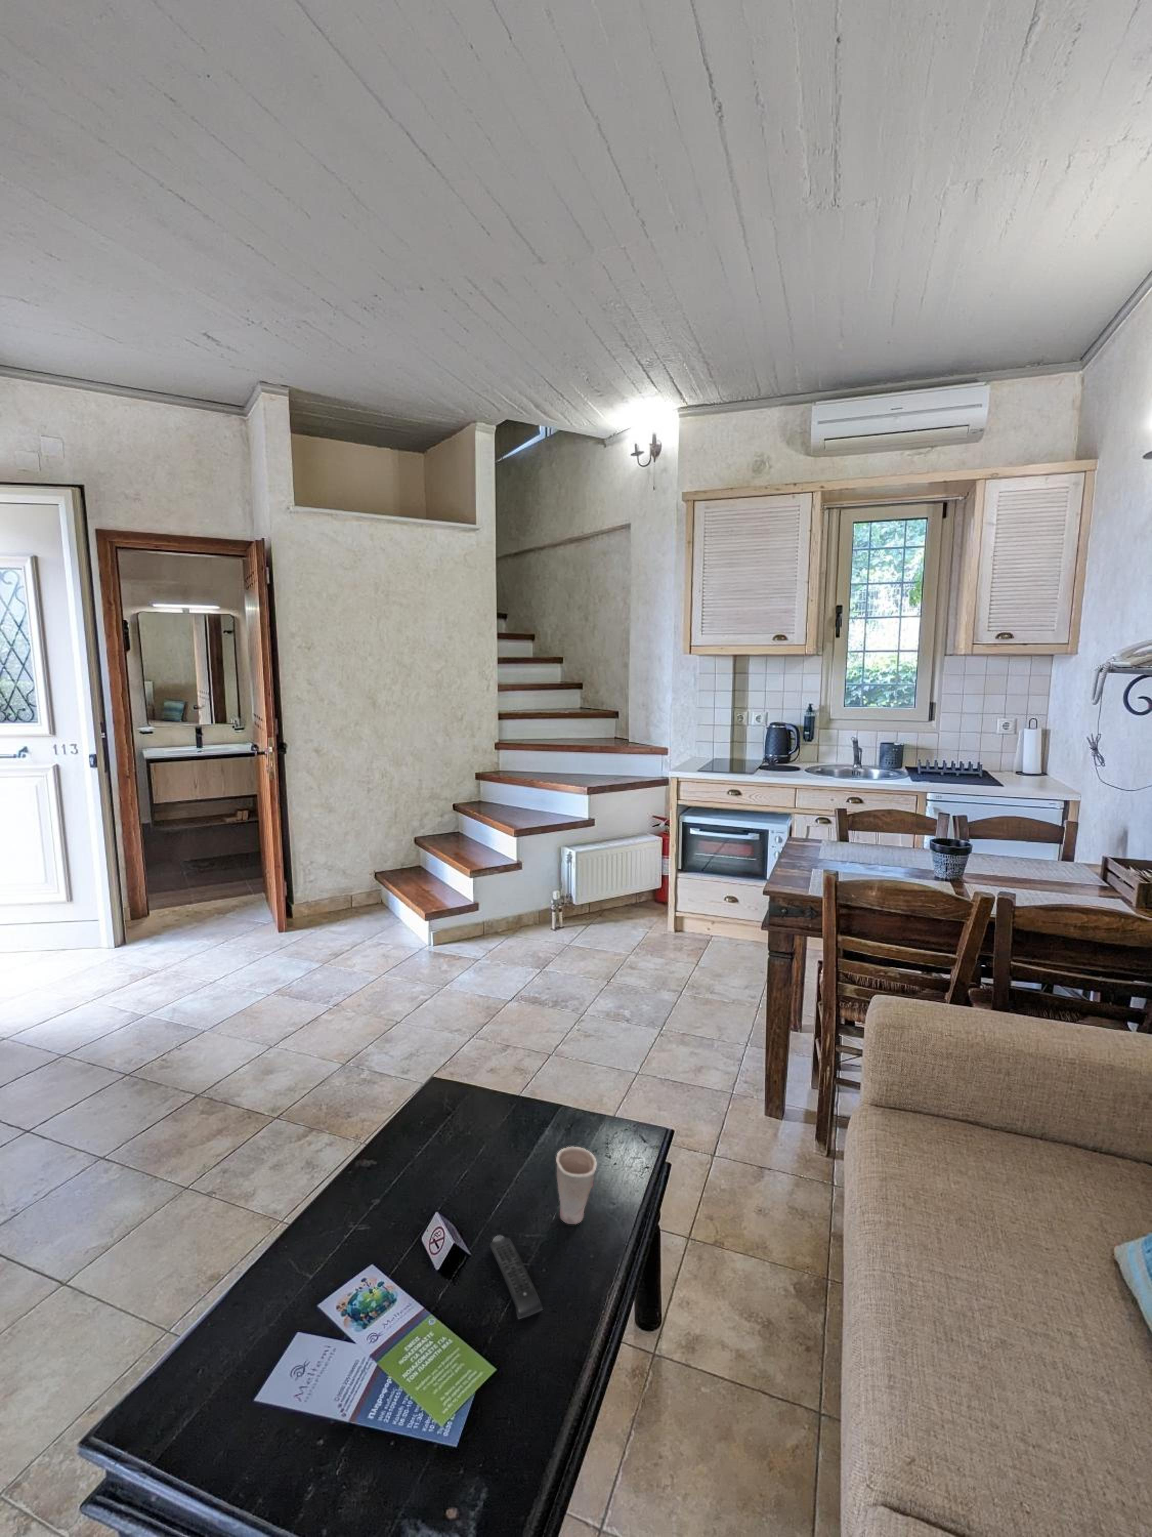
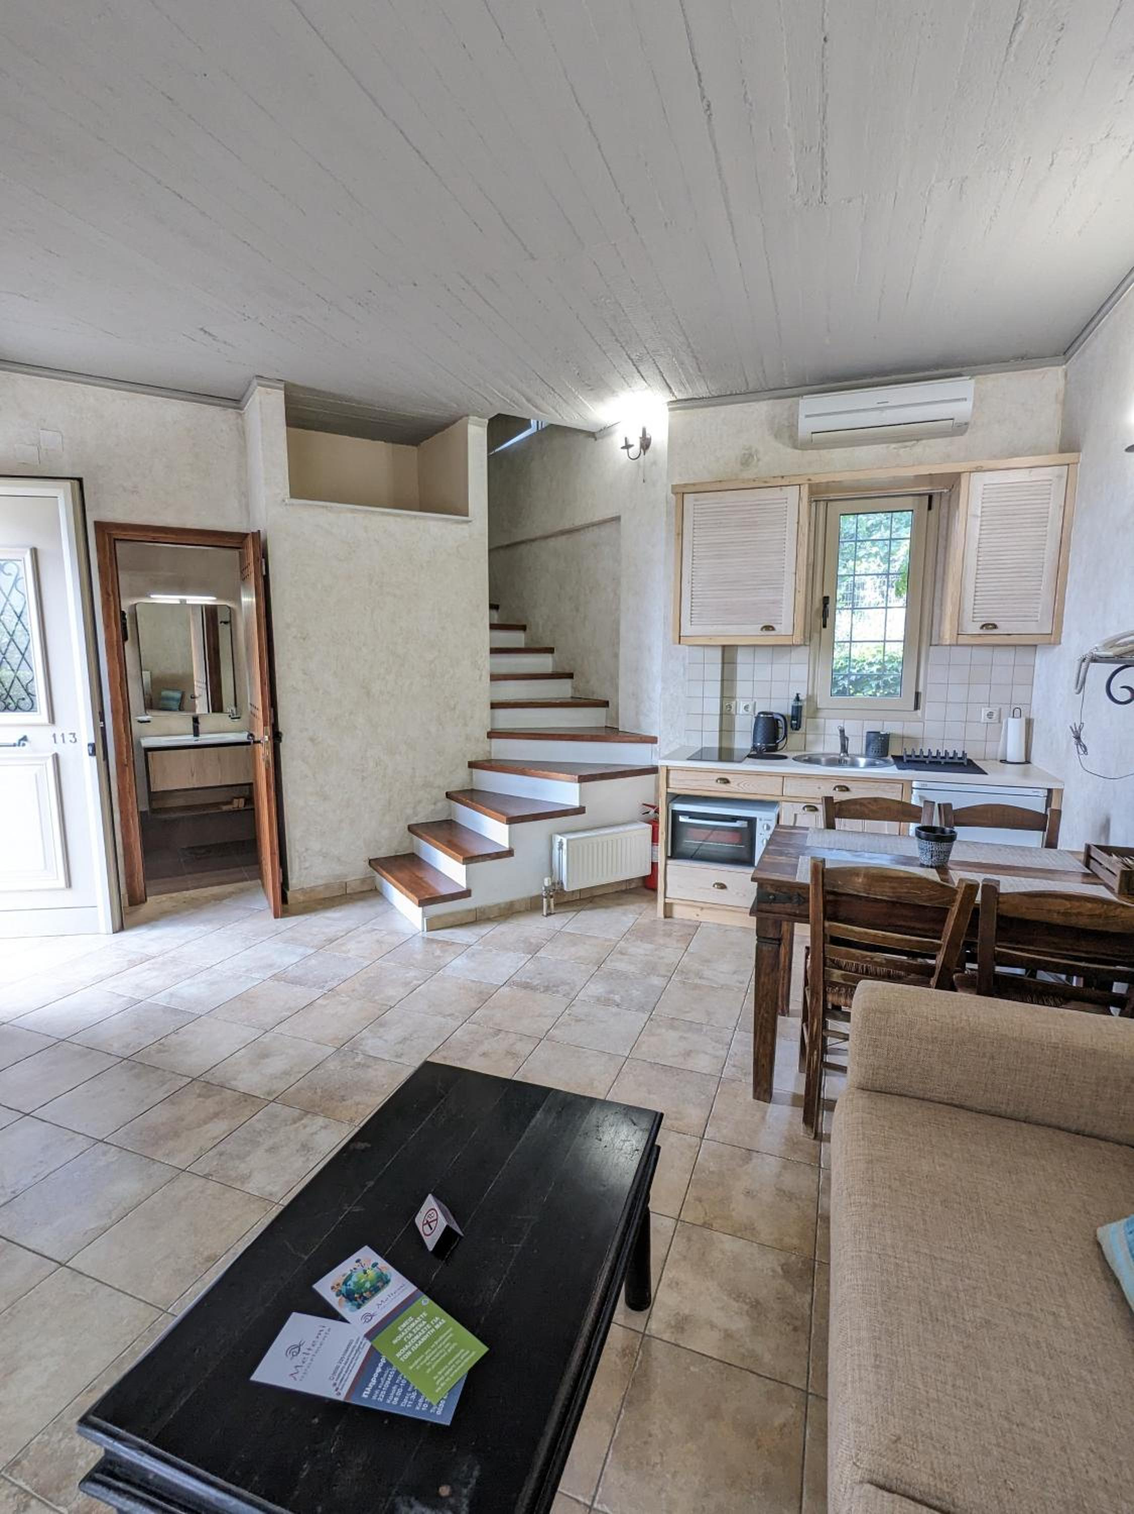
- cup [555,1146,598,1225]
- remote control [489,1234,543,1320]
